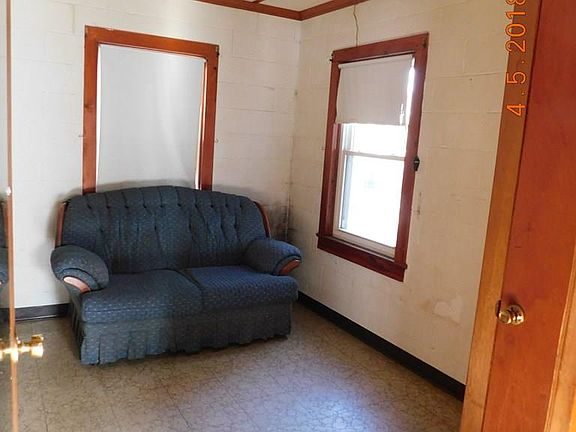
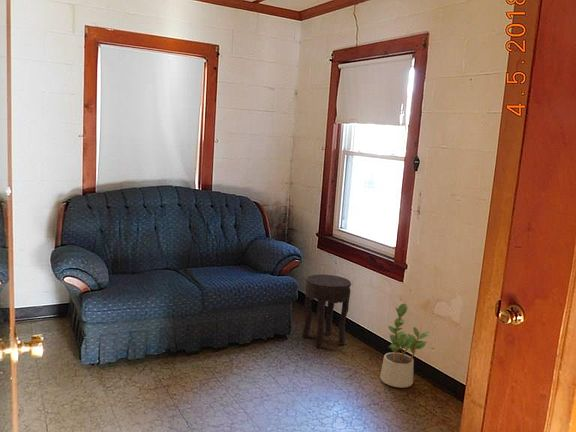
+ side table [302,274,352,349]
+ potted plant [379,303,430,389]
